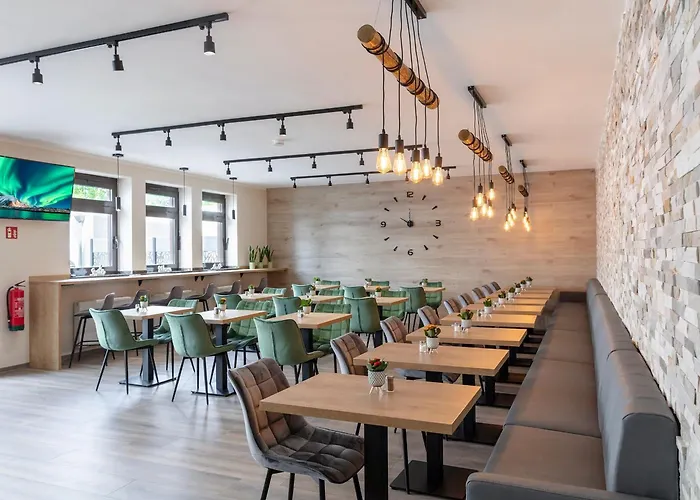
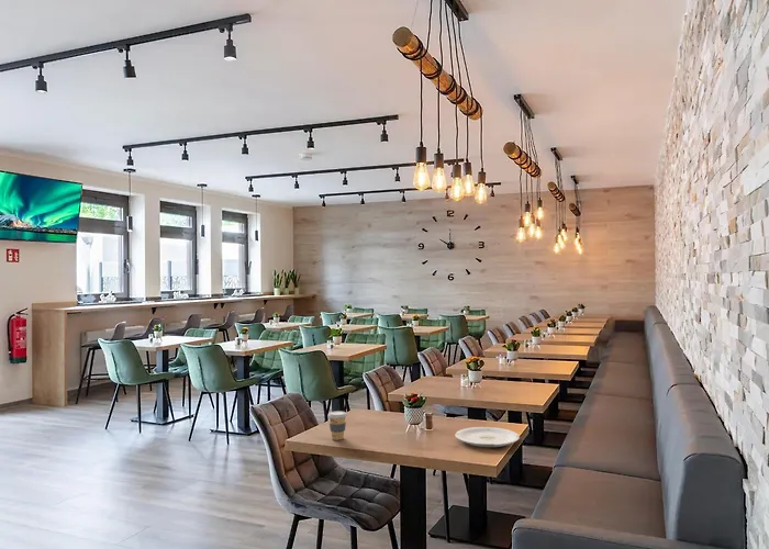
+ plate [454,426,521,448]
+ coffee cup [327,410,348,441]
